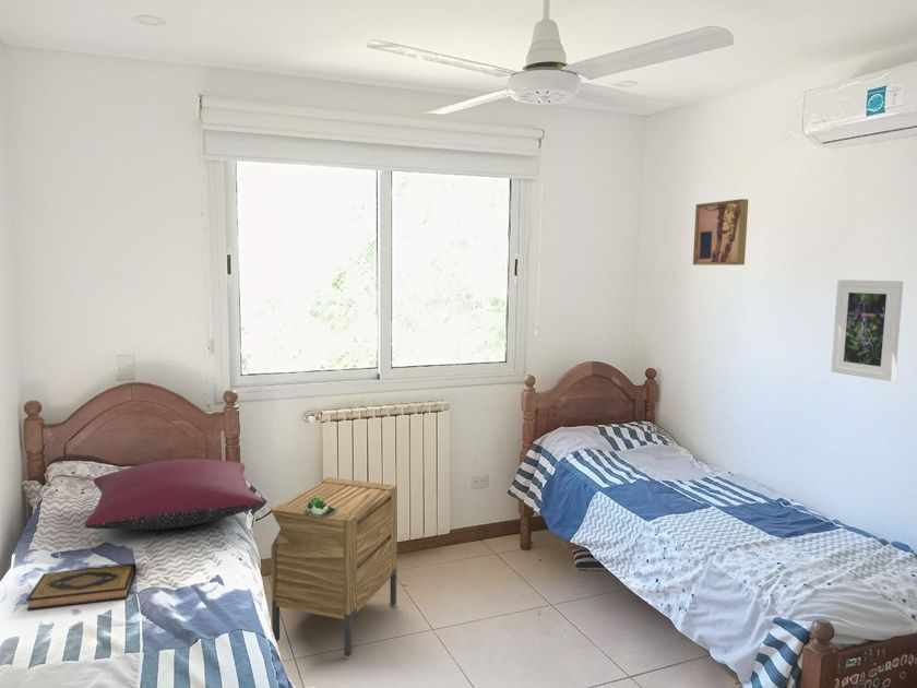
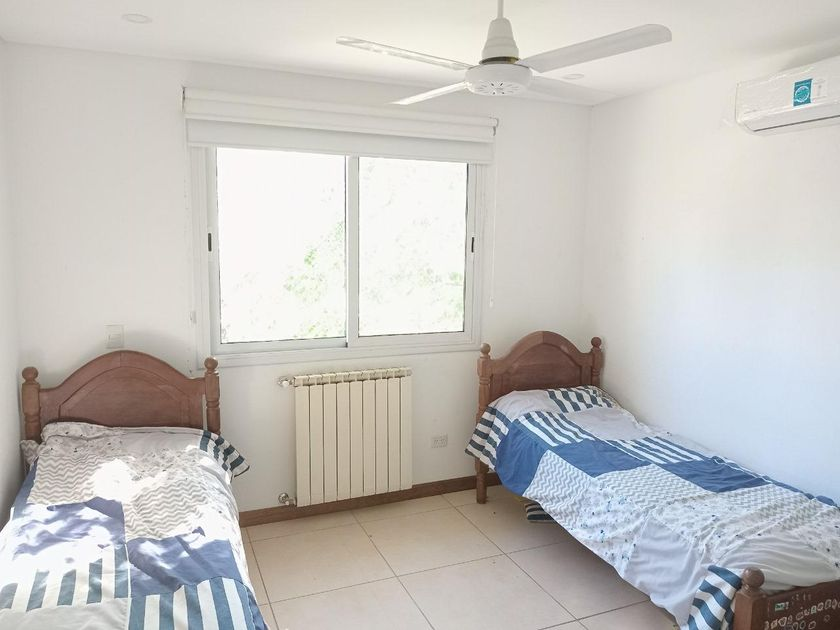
- hardback book [25,564,136,612]
- nightstand [270,476,398,659]
- succulent plant [305,496,337,517]
- wall art [692,198,749,266]
- pillow [83,458,266,531]
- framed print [830,278,904,382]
